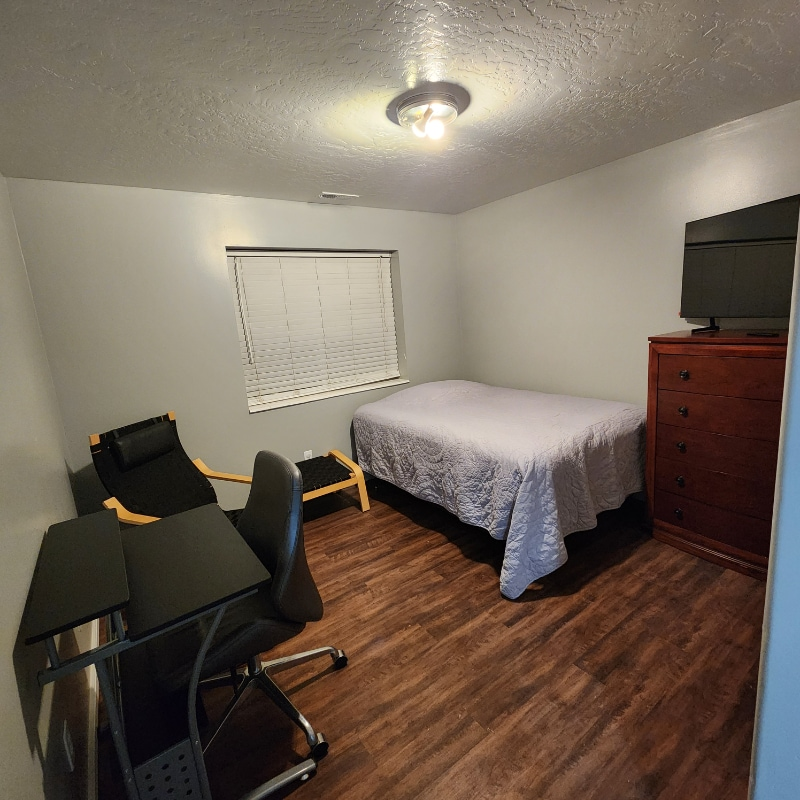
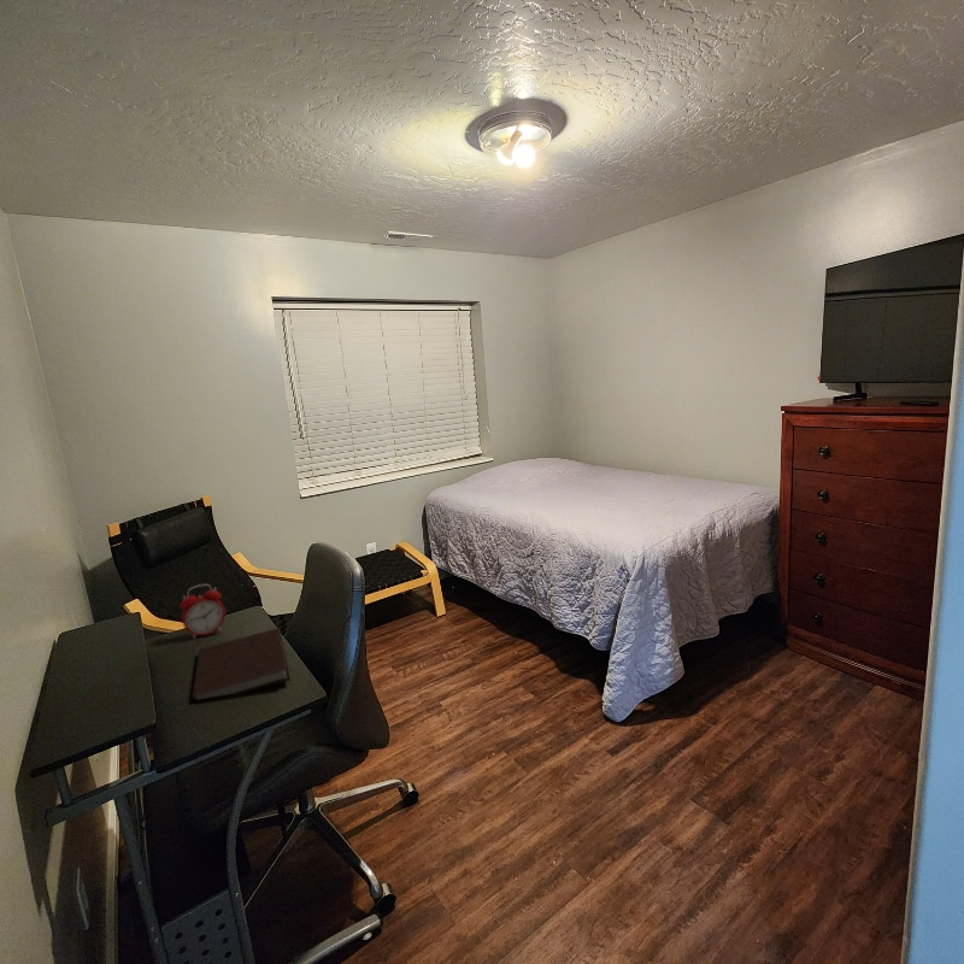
+ alarm clock [178,583,227,640]
+ notebook [192,627,290,703]
